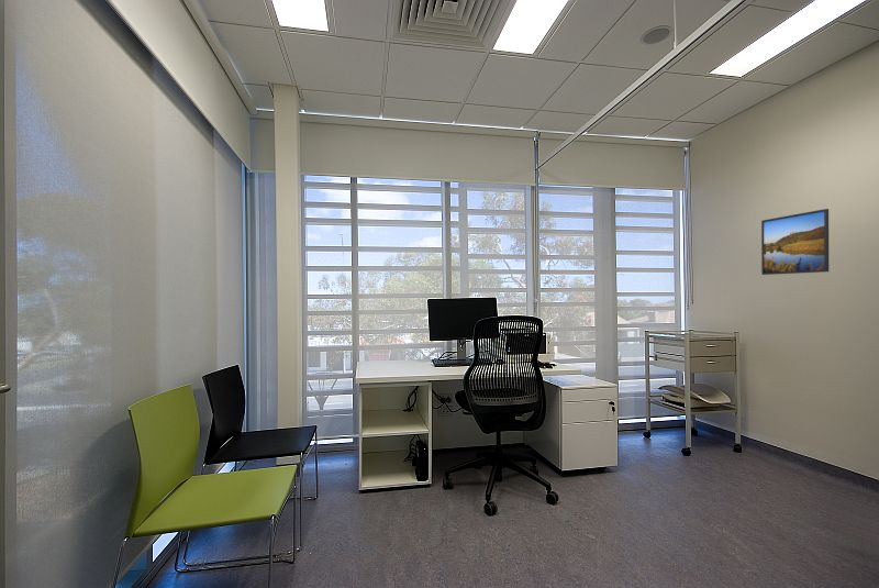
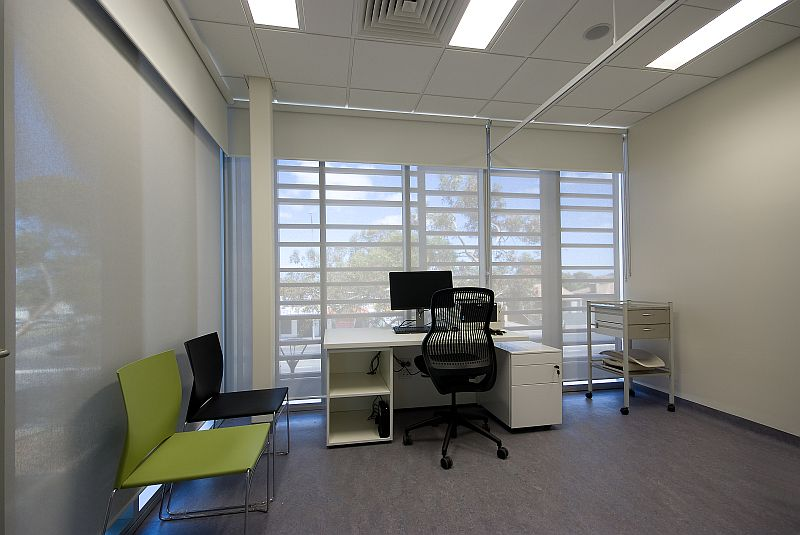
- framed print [760,208,830,276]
